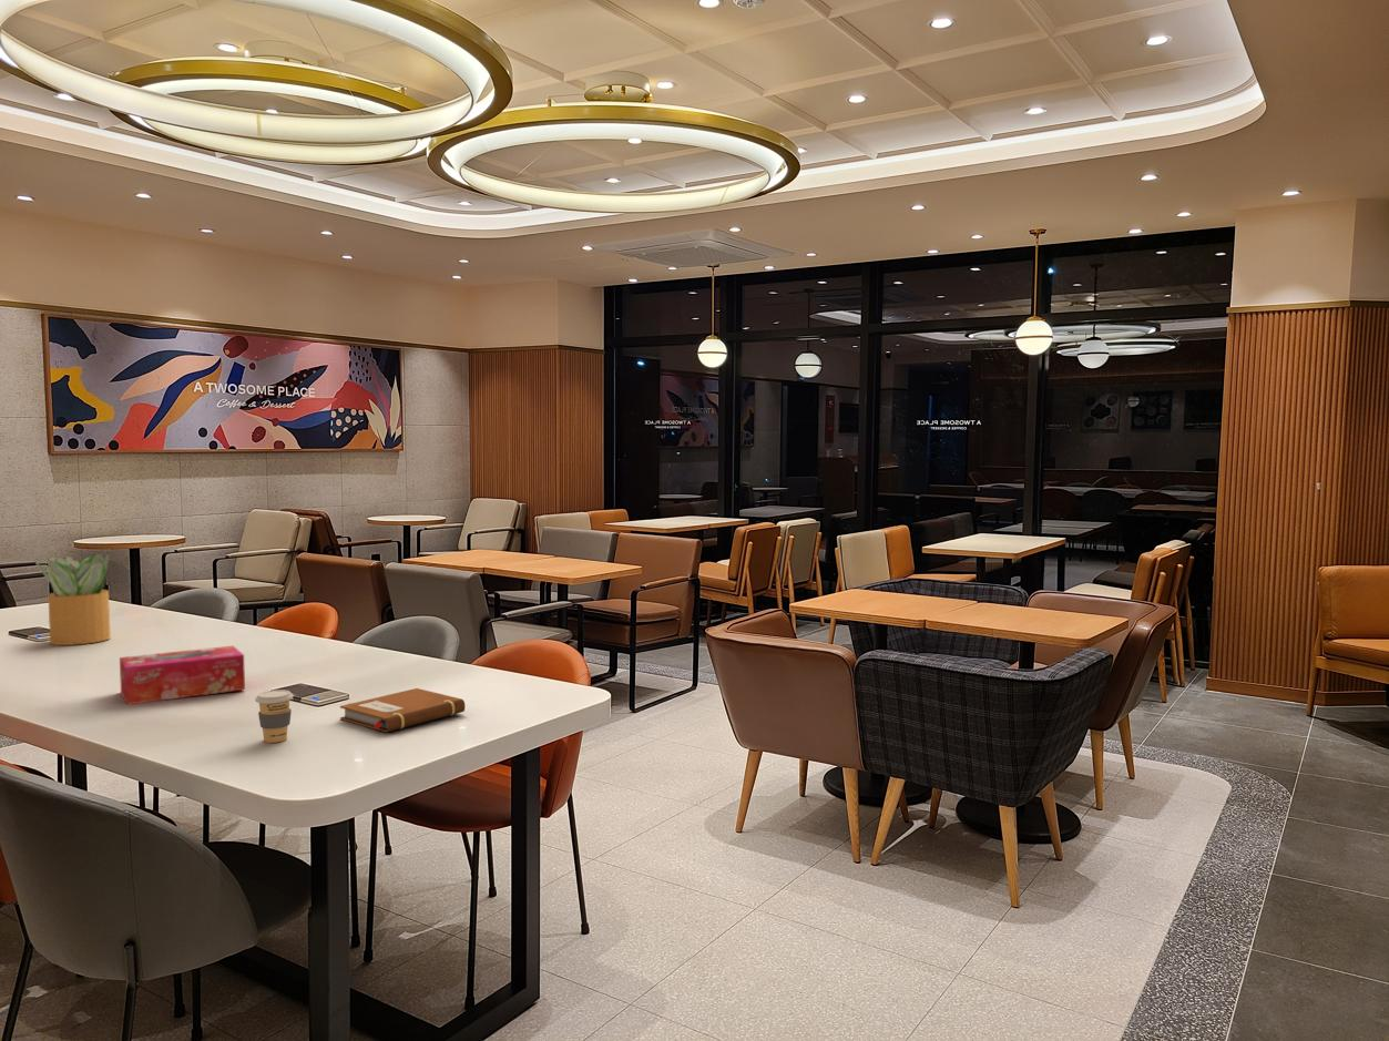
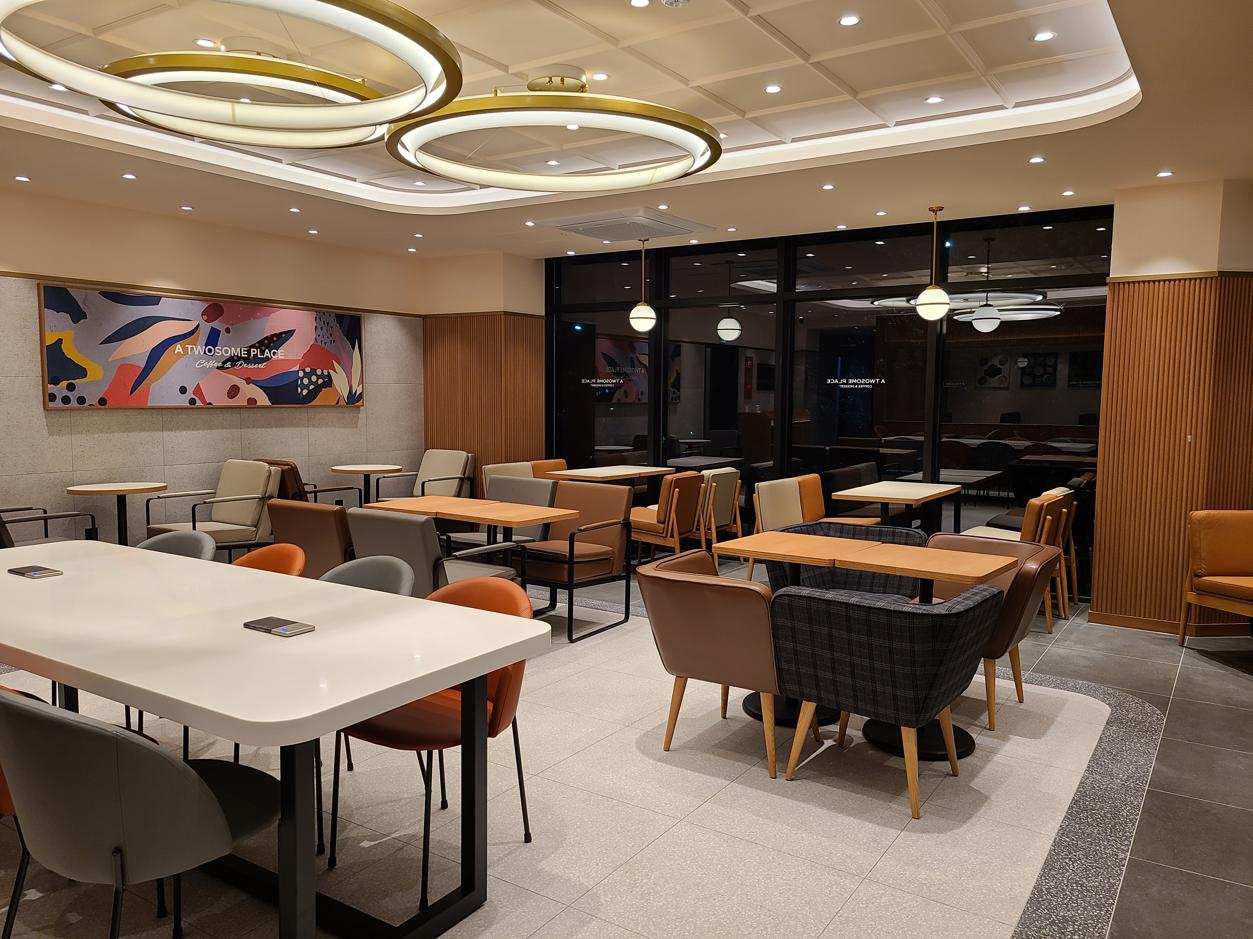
- tissue box [119,645,246,705]
- potted plant [33,552,112,646]
- notebook [339,687,466,733]
- coffee cup [254,688,294,744]
